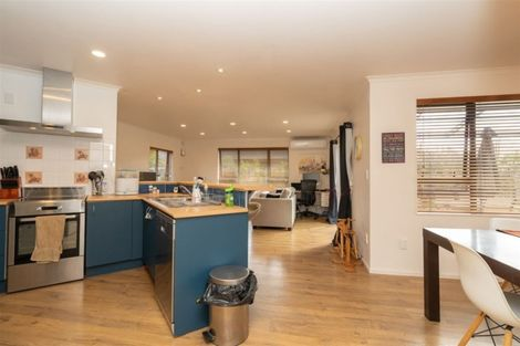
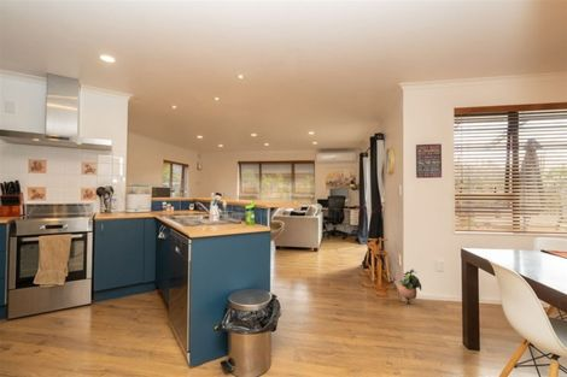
+ potted plant [399,269,422,306]
